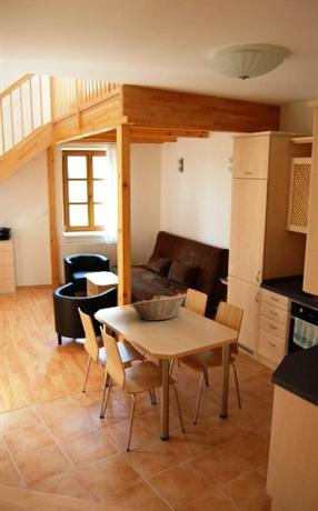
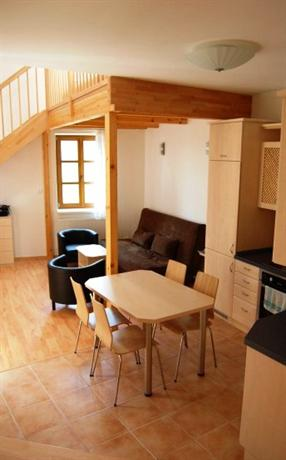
- fruit basket [130,292,188,321]
